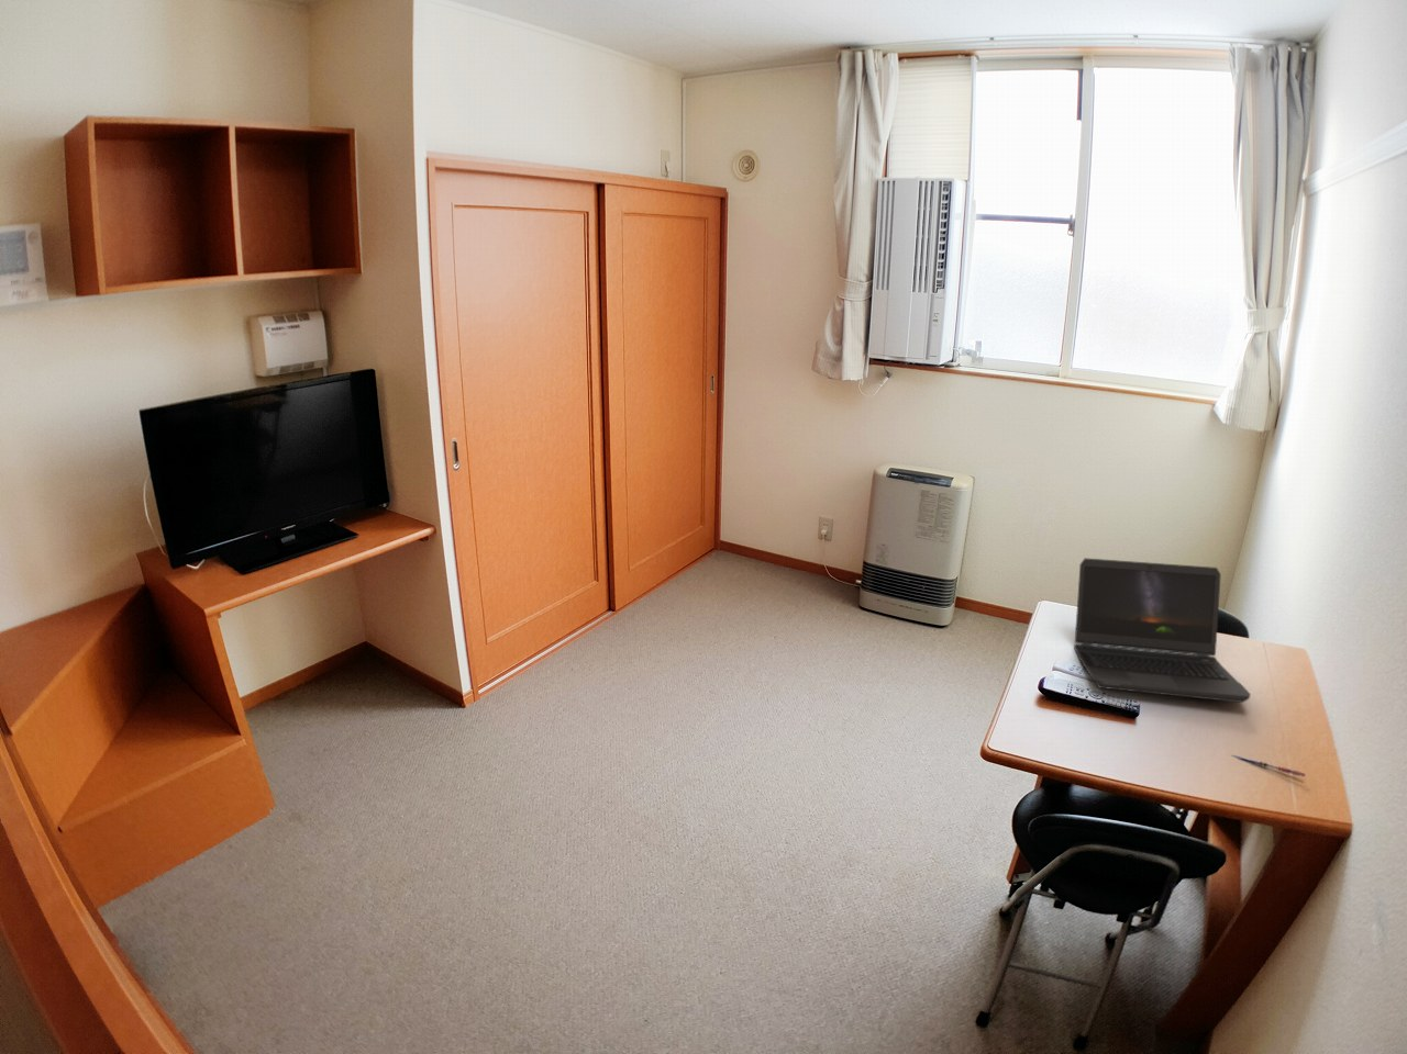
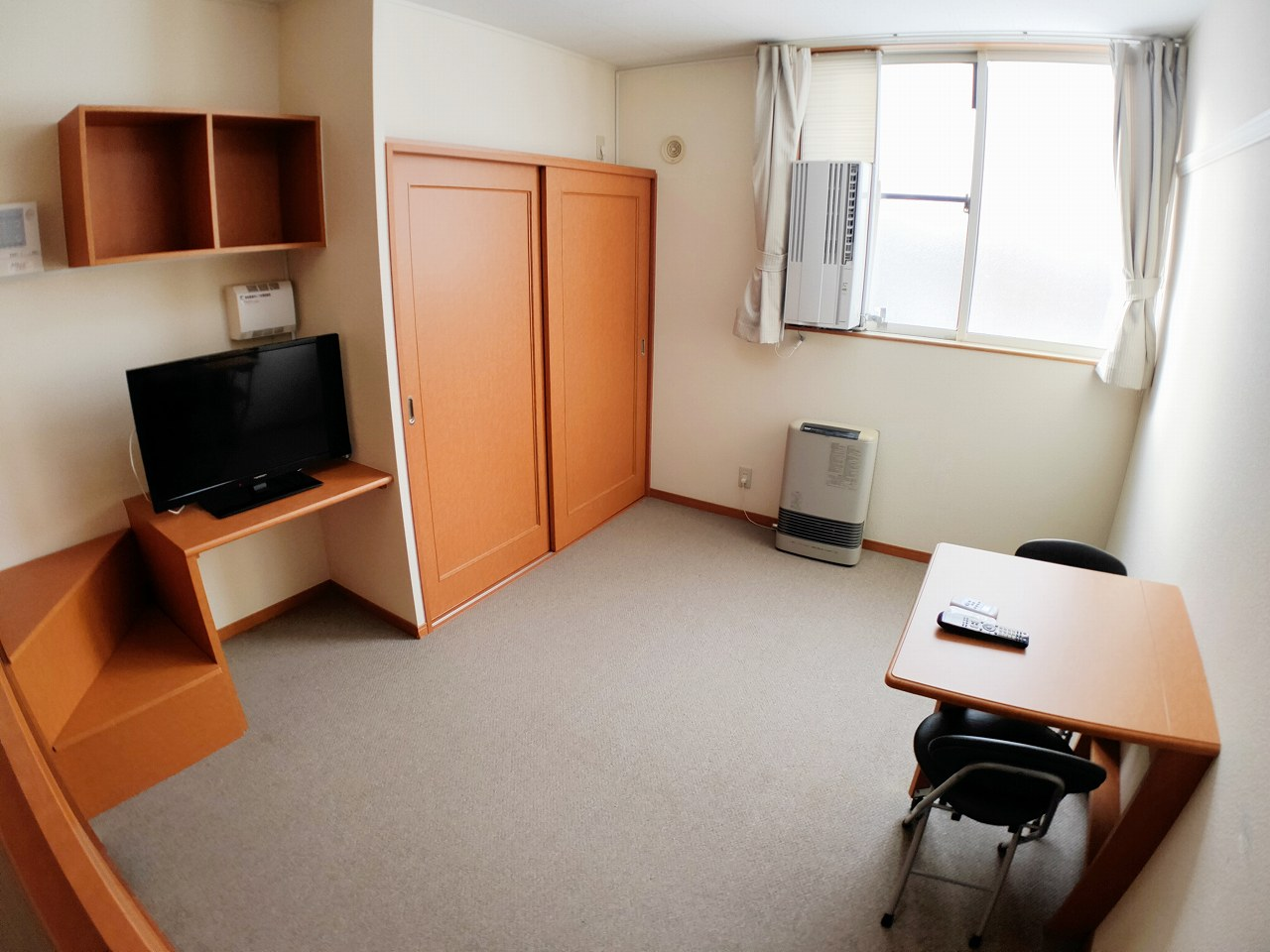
- pen [1231,754,1306,777]
- laptop computer [1072,557,1252,704]
